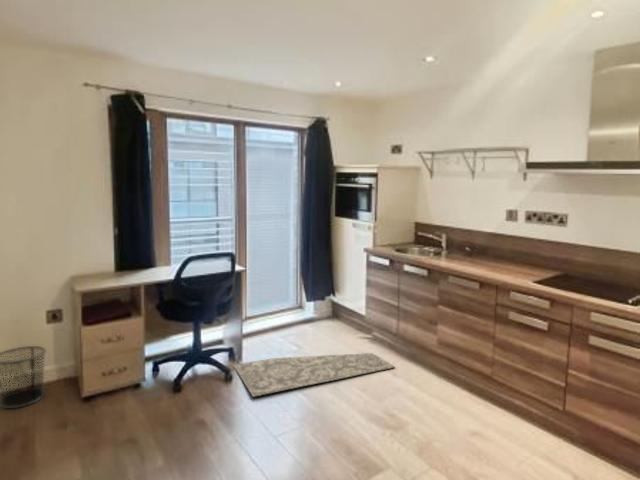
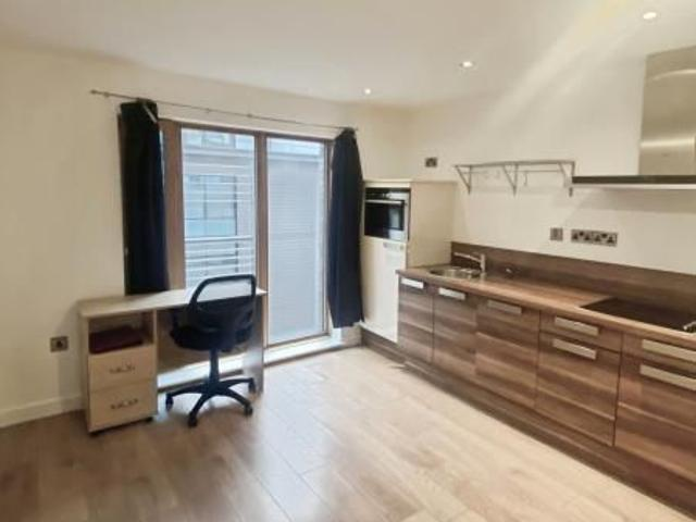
- trash can [0,345,47,409]
- rug [231,352,396,398]
